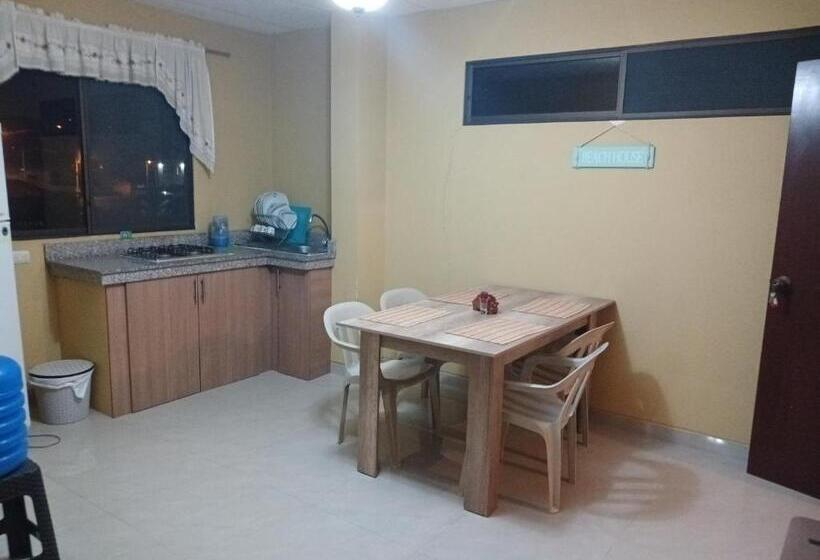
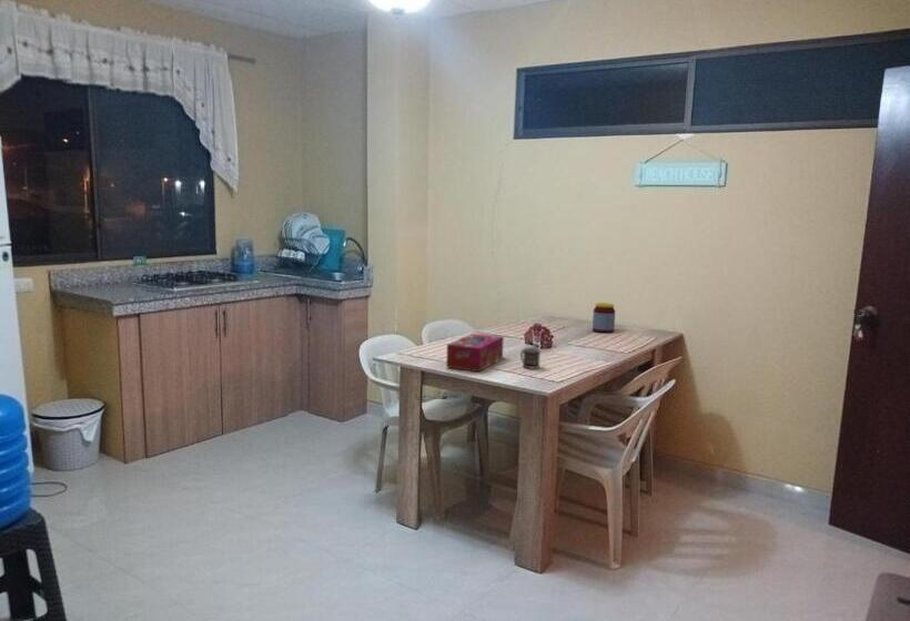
+ jar [592,302,616,334]
+ cup [519,346,542,370]
+ tissue box [445,333,505,373]
